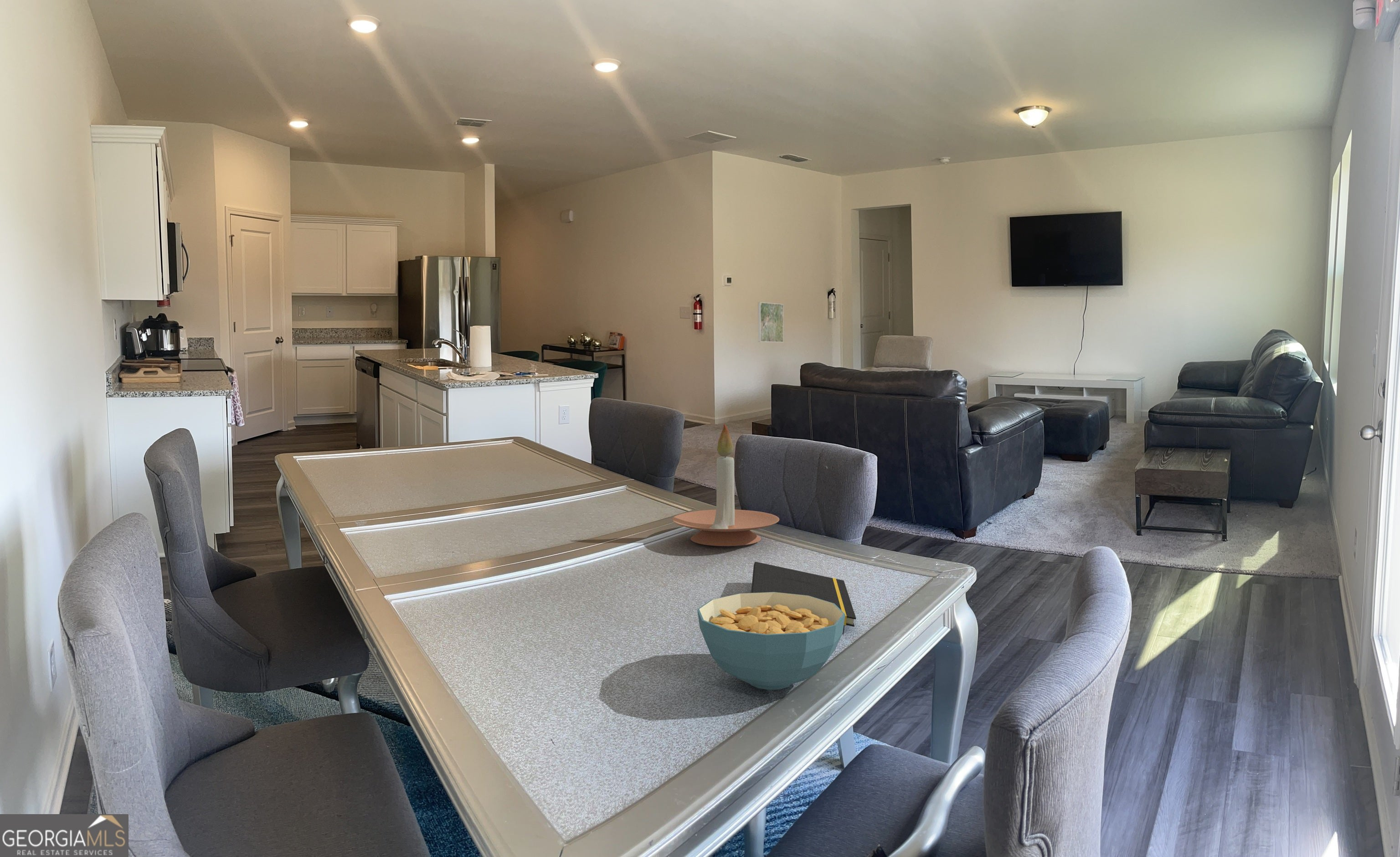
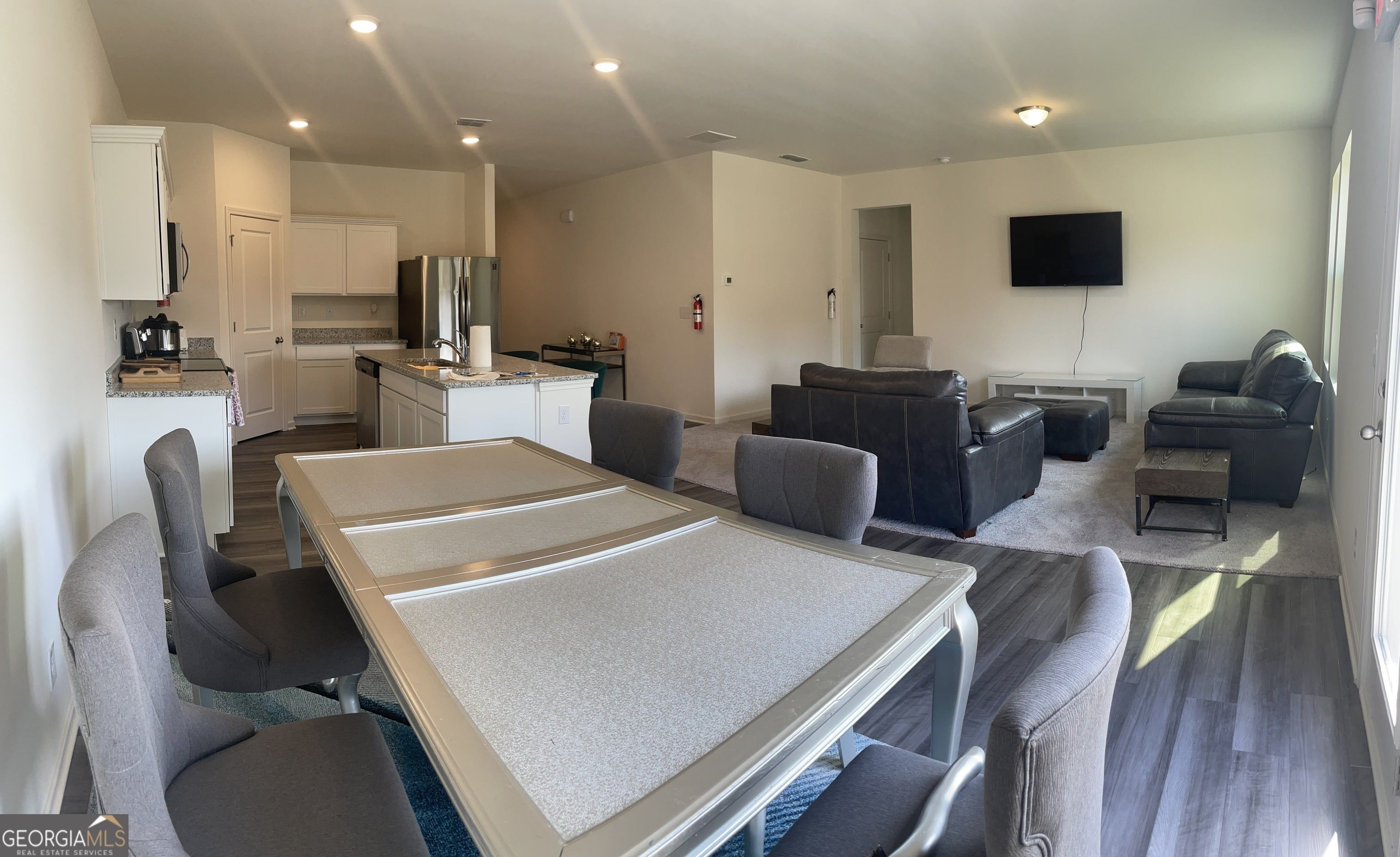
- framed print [757,302,784,343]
- candle holder [672,423,780,547]
- cereal bowl [697,592,845,690]
- notepad [751,562,857,627]
